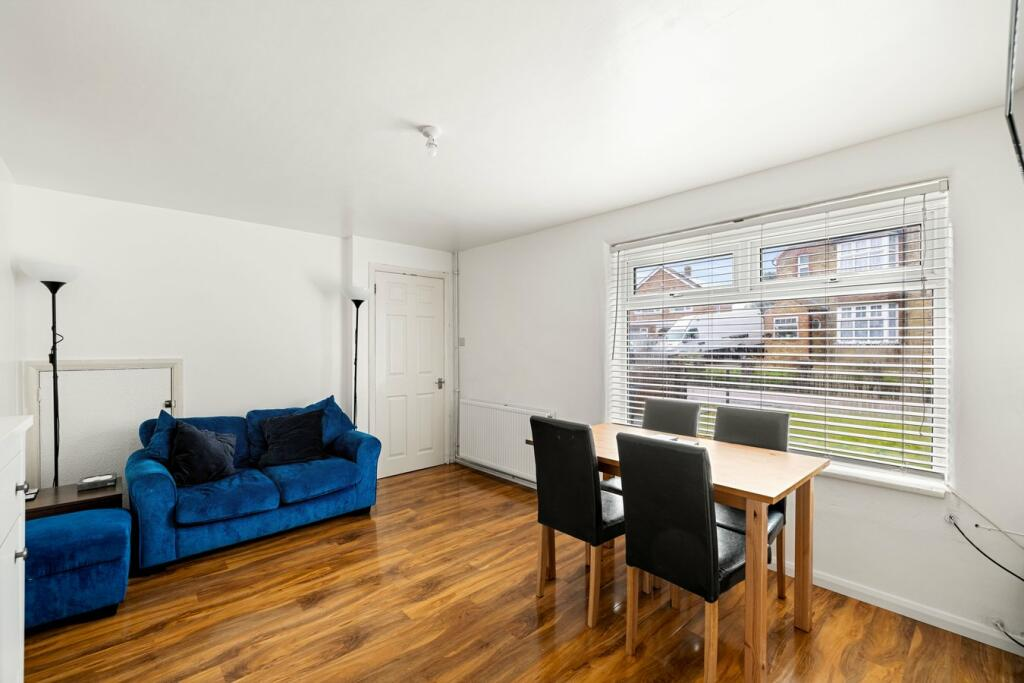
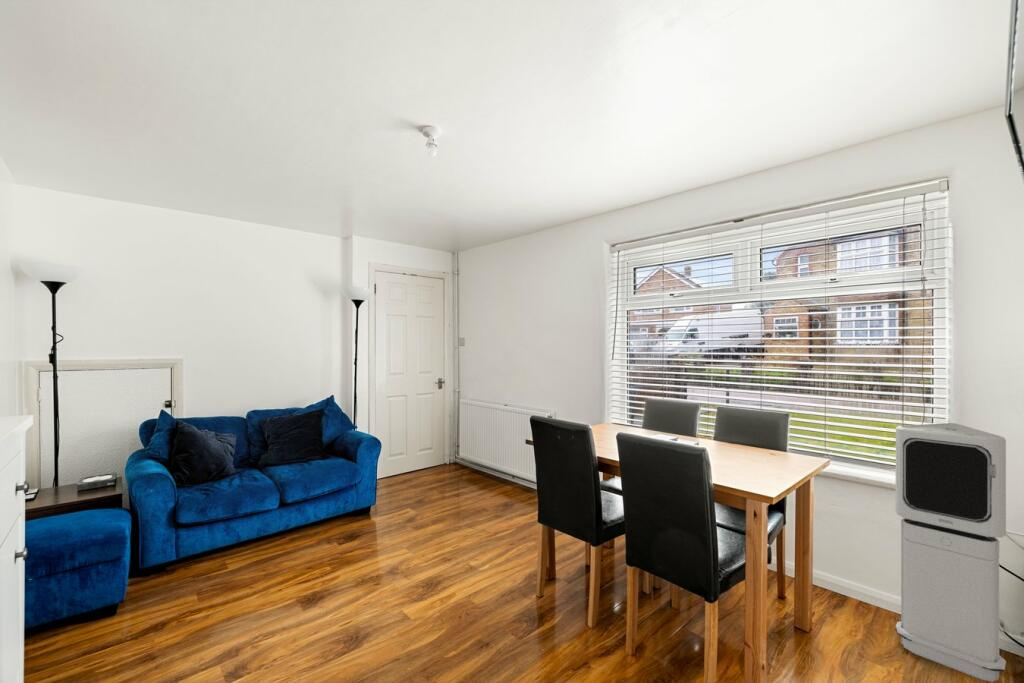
+ air purifier [894,422,1007,683]
